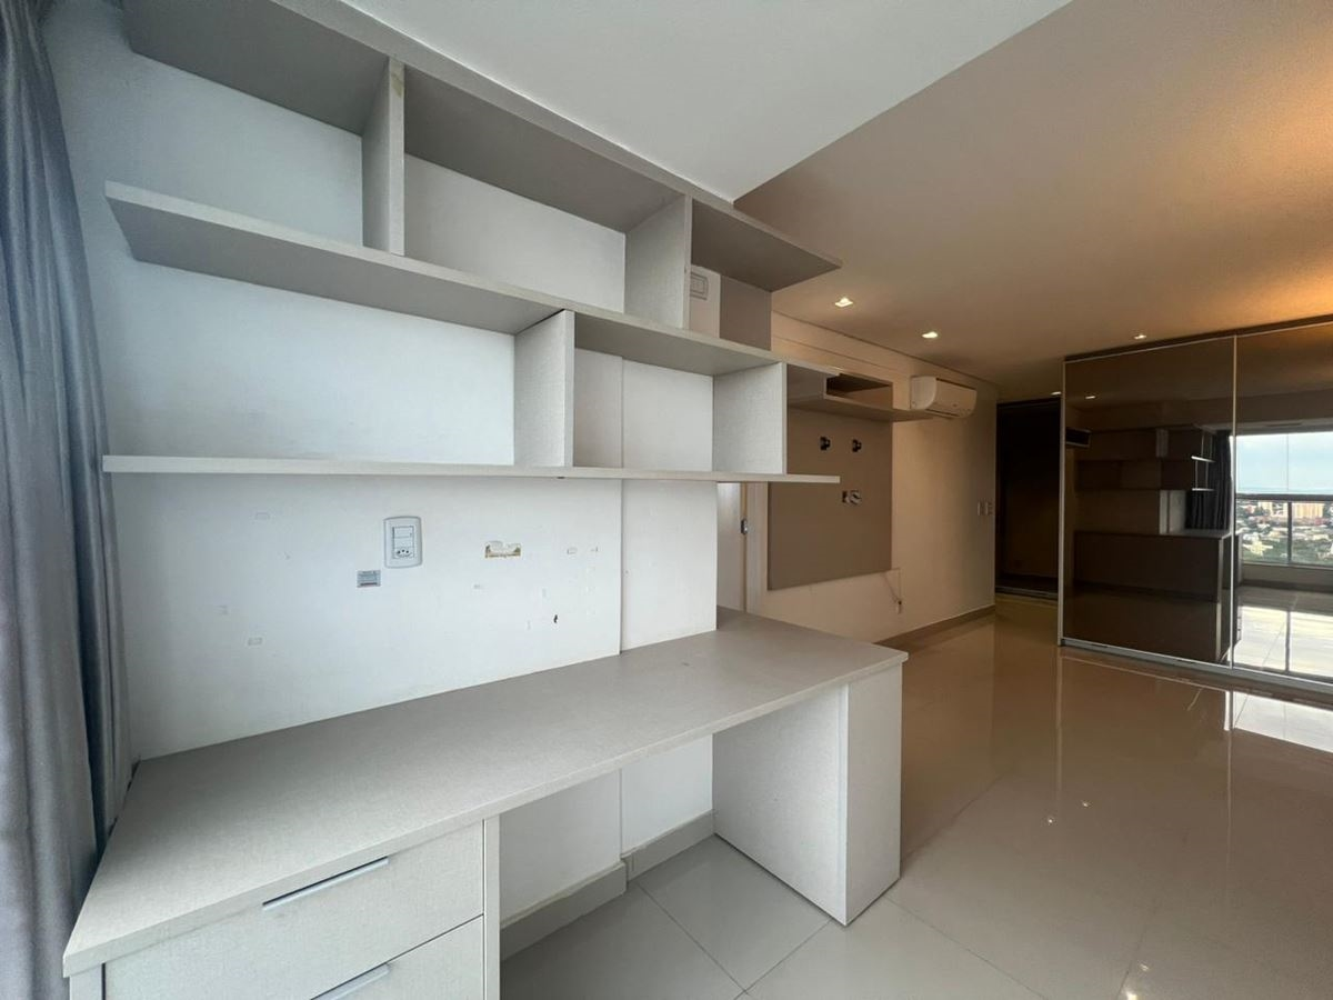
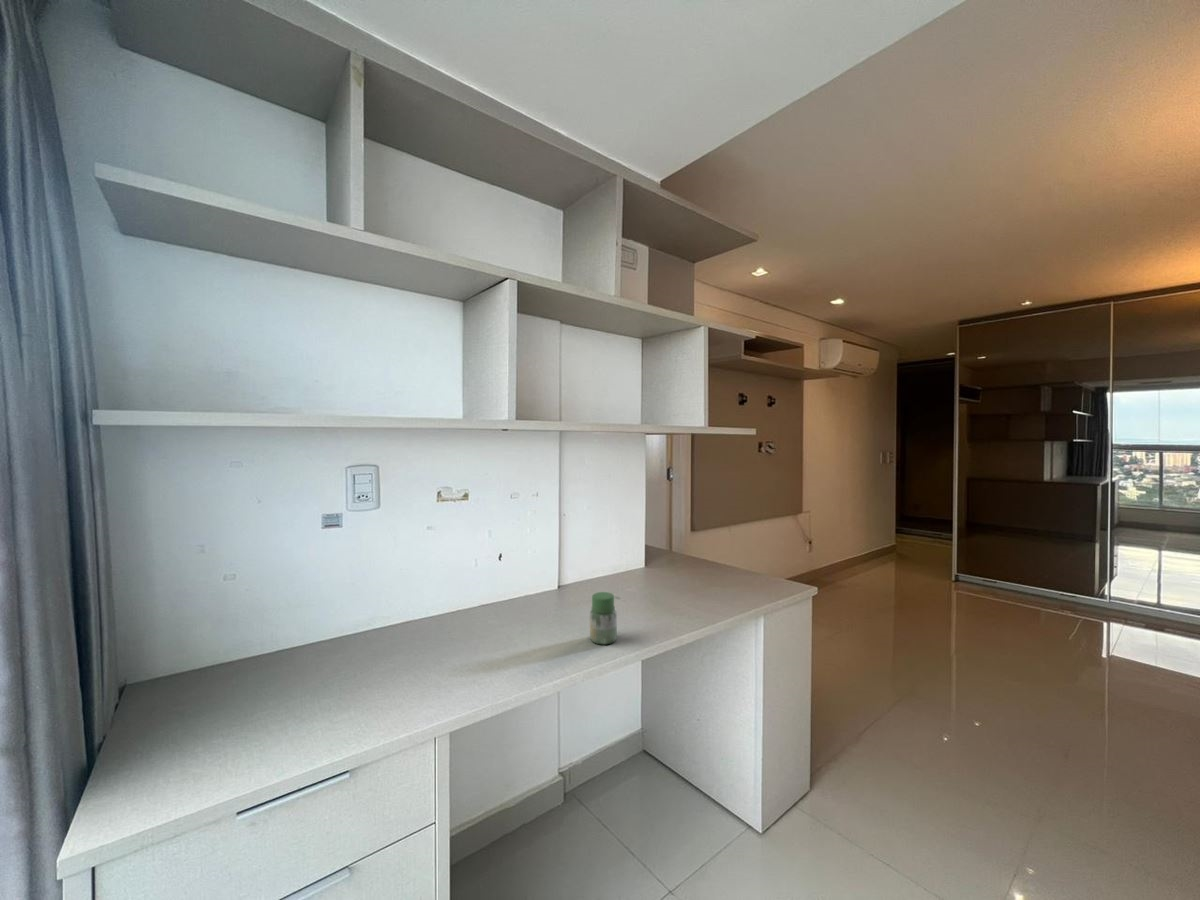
+ jar [589,591,618,645]
